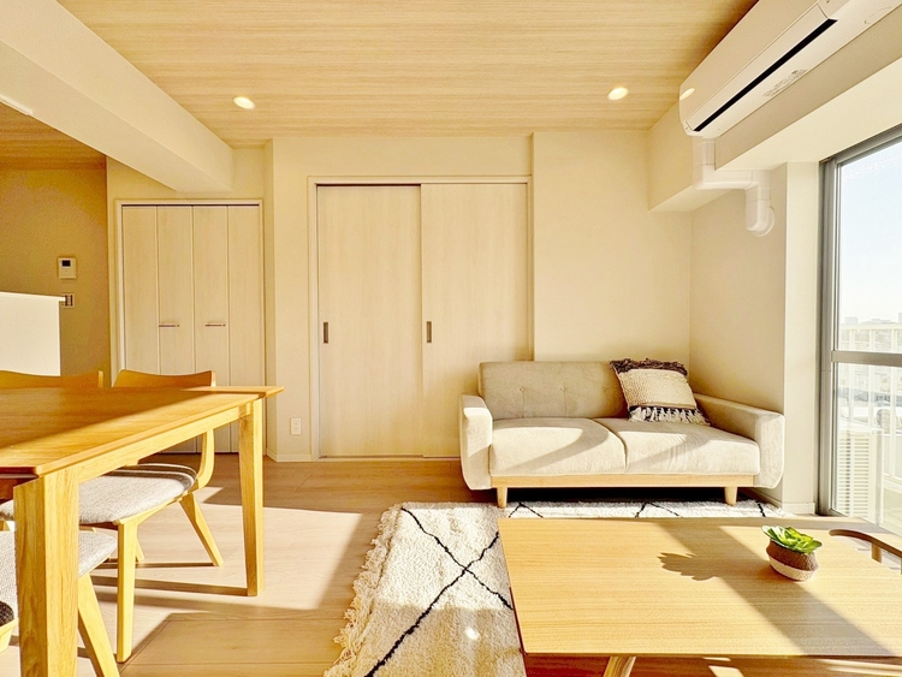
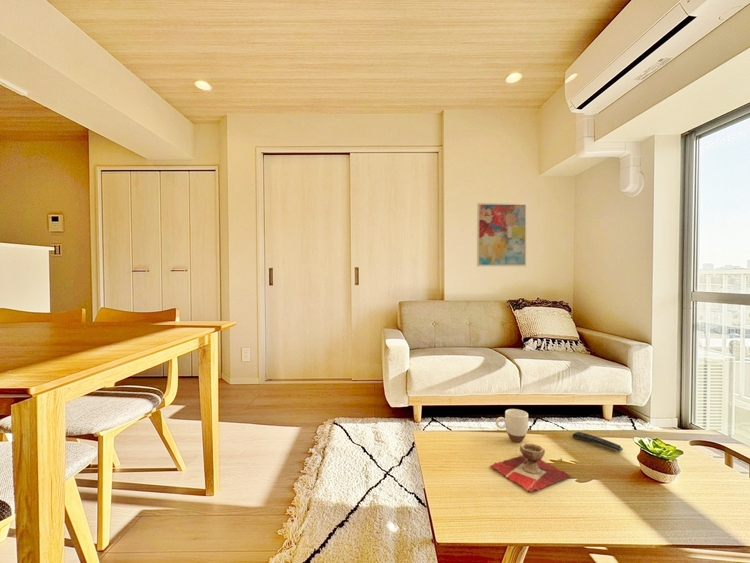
+ decorative bowl [489,442,573,493]
+ mug [495,408,529,443]
+ wall art [476,202,528,267]
+ remote control [571,431,624,452]
